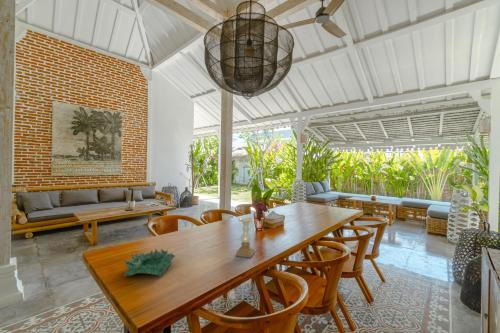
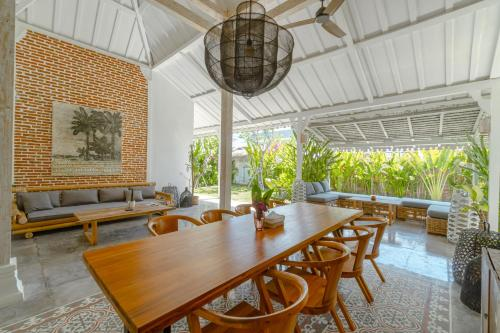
- decorative bowl [122,248,176,278]
- candle holder [235,217,256,259]
